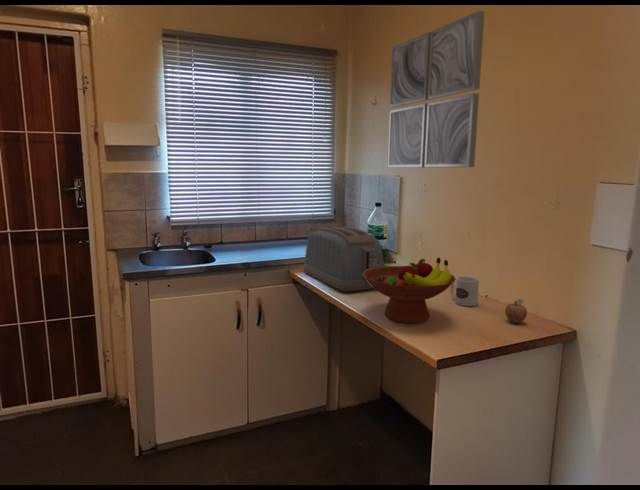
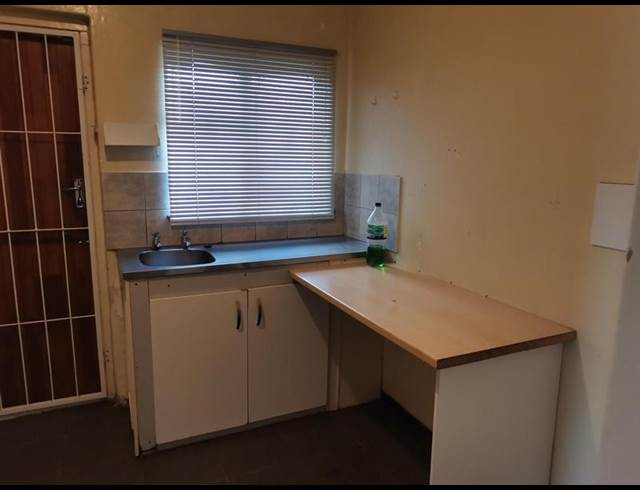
- fruit bowl [363,257,456,324]
- mug [450,276,480,307]
- toaster [303,226,385,292]
- wall art [387,10,486,169]
- fruit [504,298,528,324]
